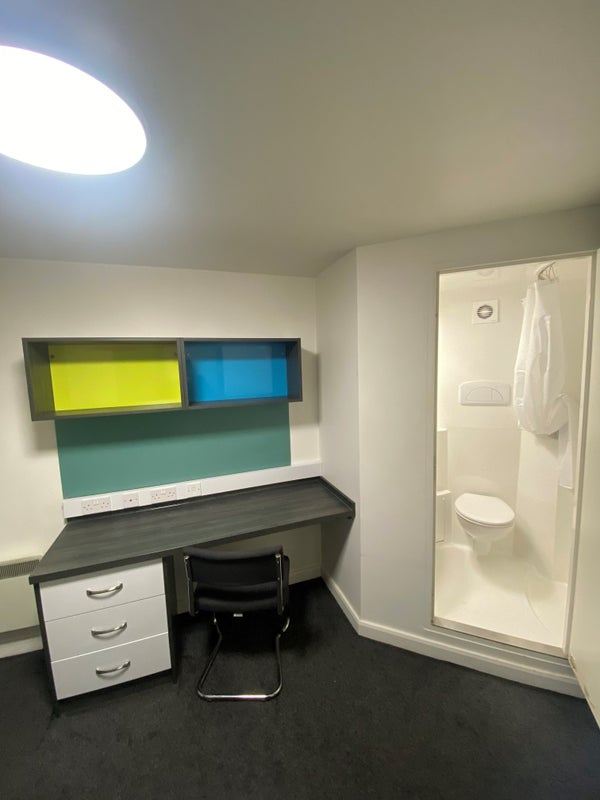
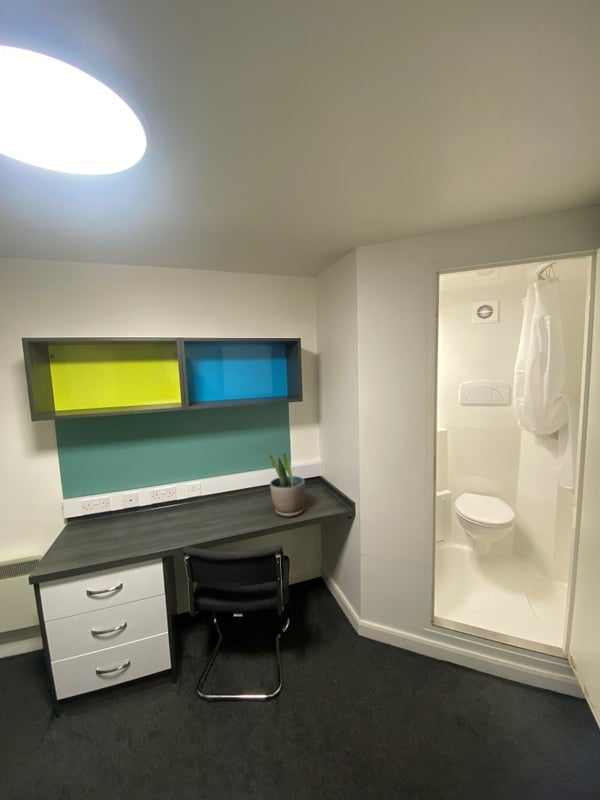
+ potted plant [268,451,306,518]
